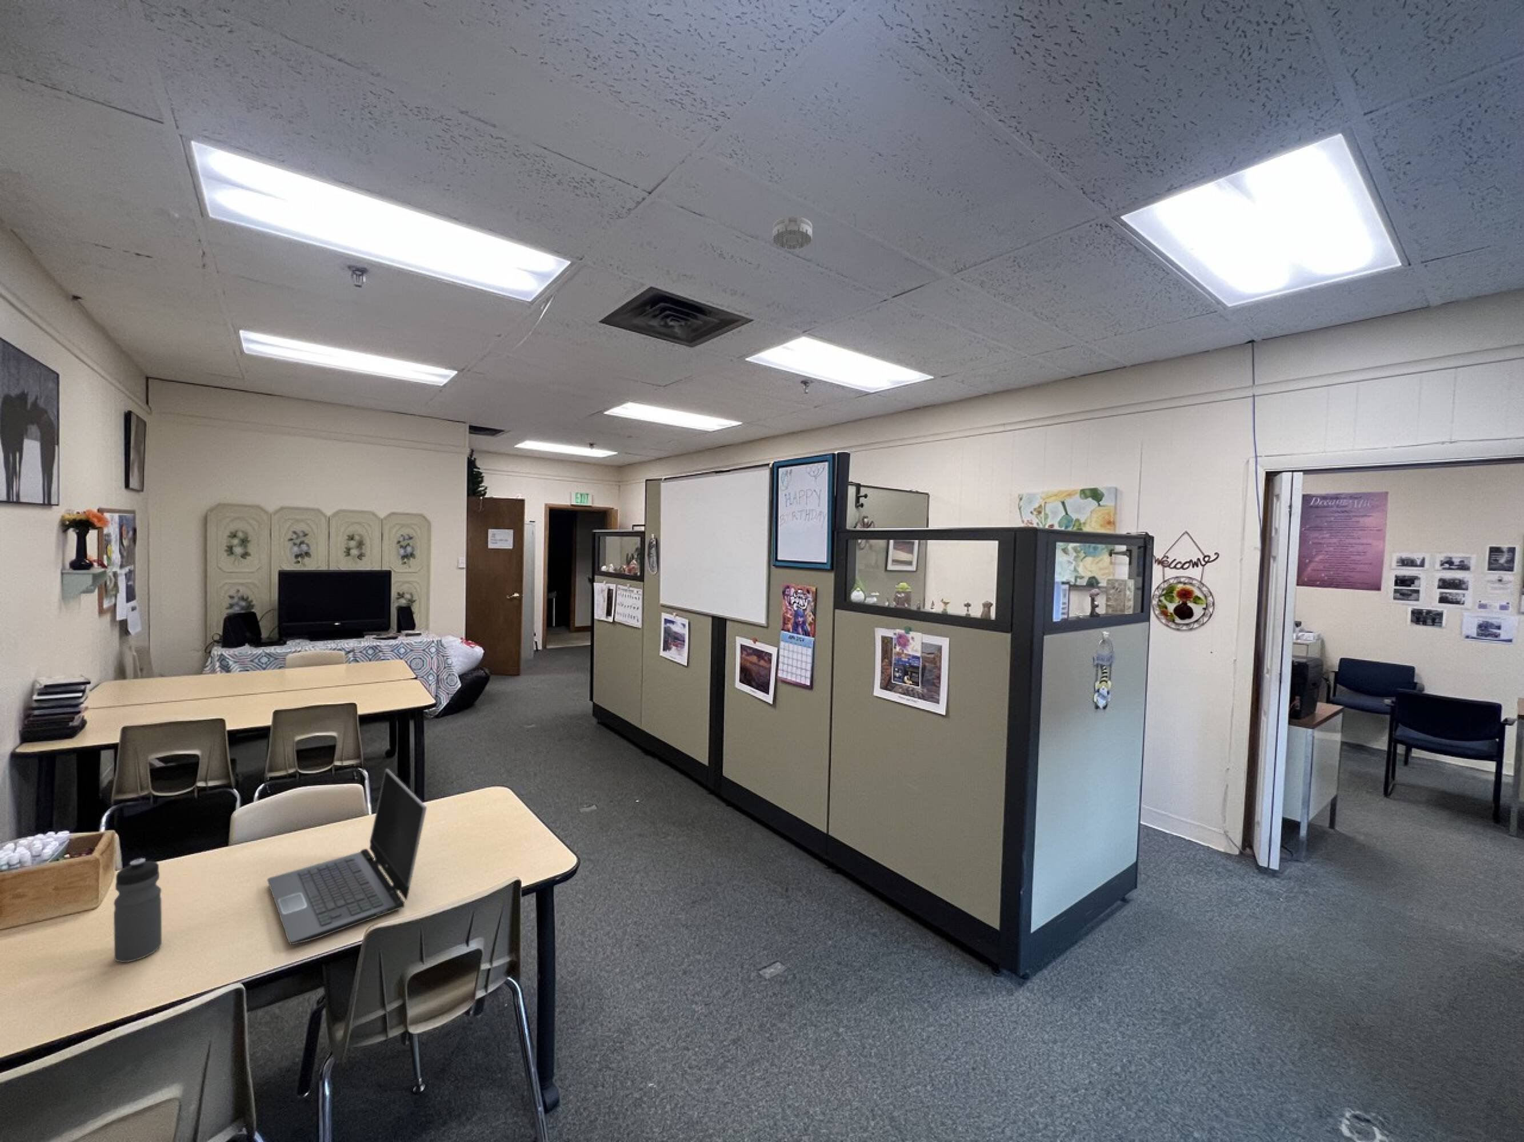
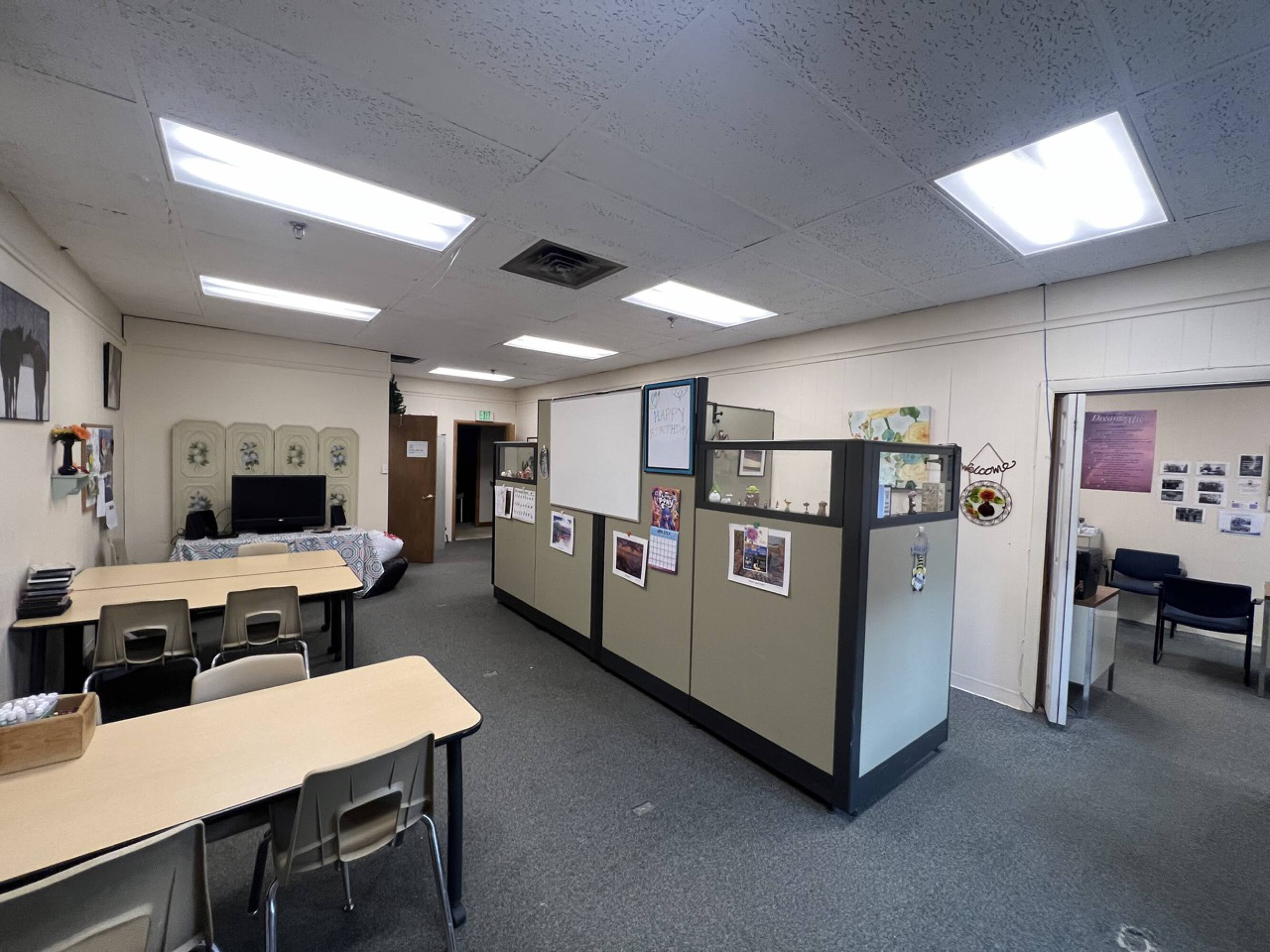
- water bottle [113,858,162,963]
- smoke detector [772,215,814,250]
- laptop computer [266,768,427,945]
